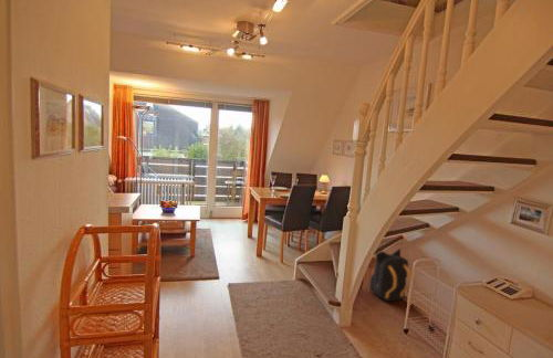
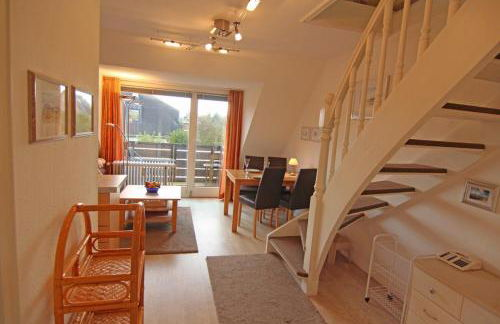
- backpack [368,248,413,303]
